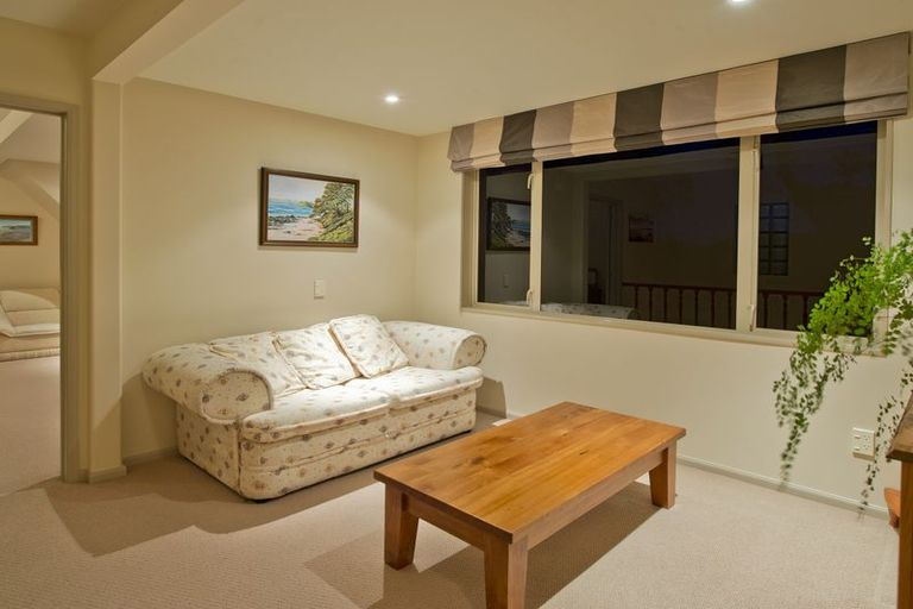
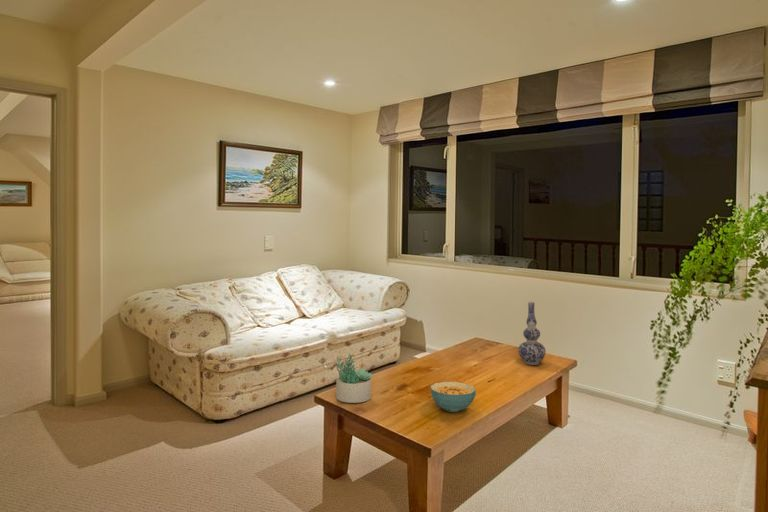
+ succulent plant [334,353,374,404]
+ vase [517,301,547,366]
+ cereal bowl [429,381,477,413]
